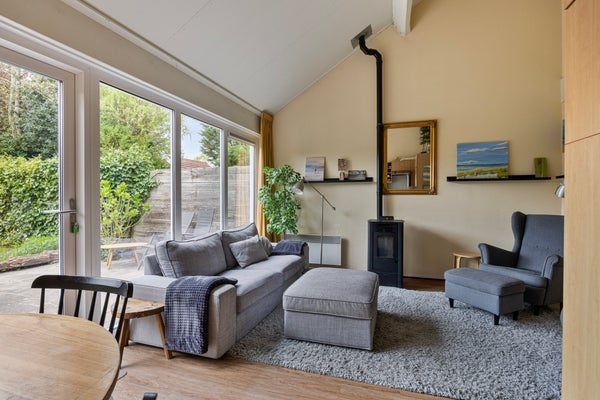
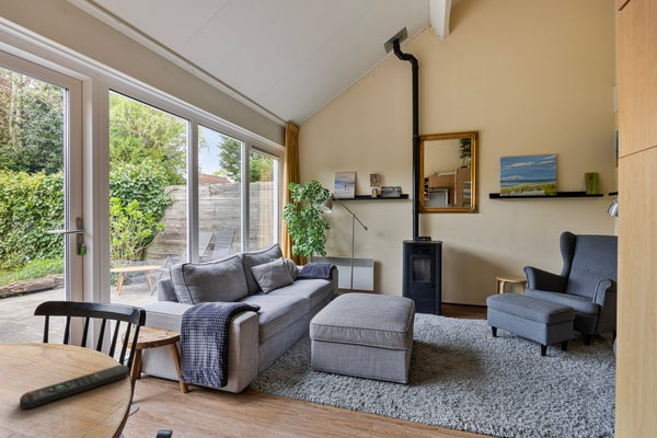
+ remote control [19,364,130,410]
